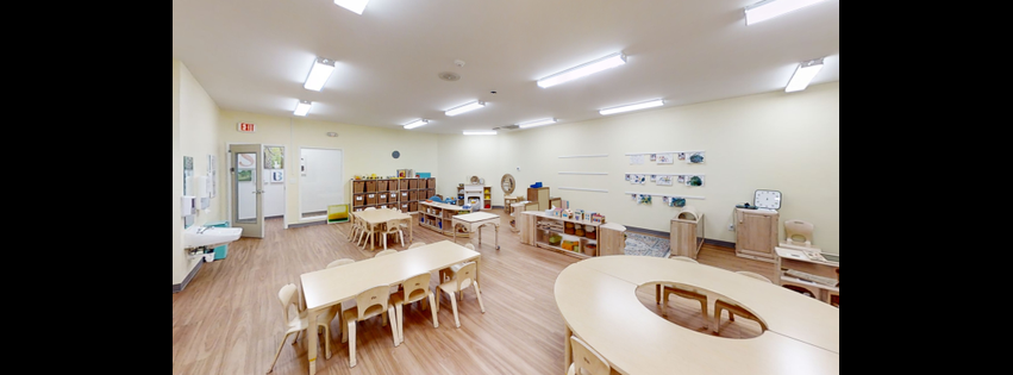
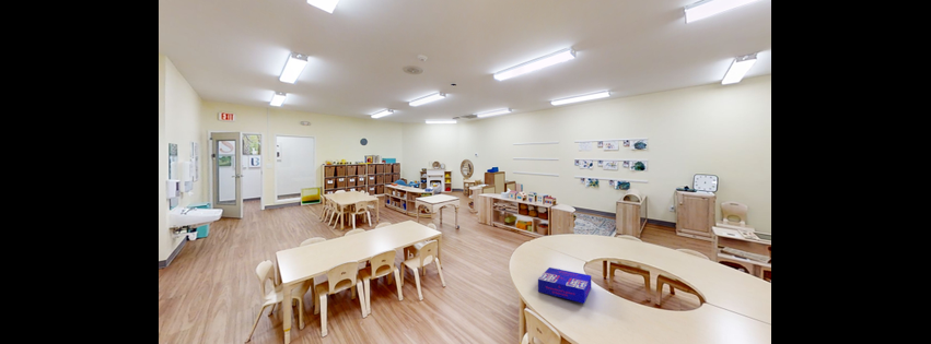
+ board game [537,266,592,305]
